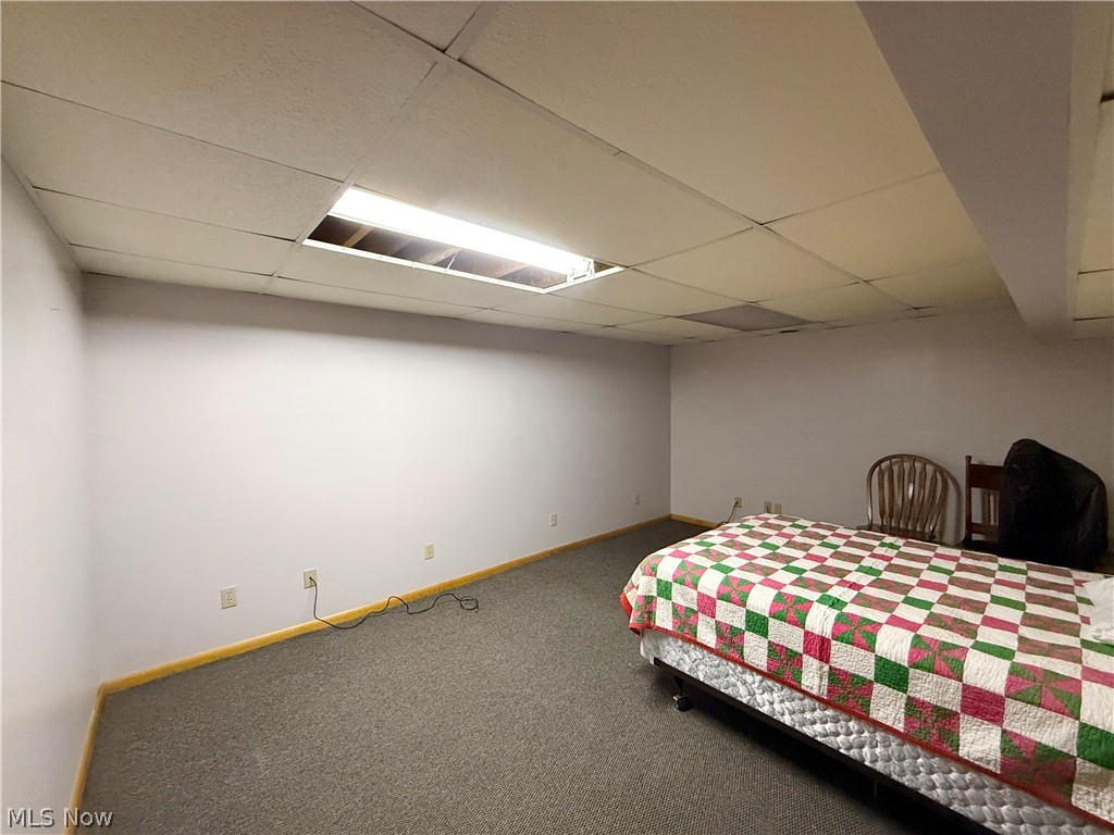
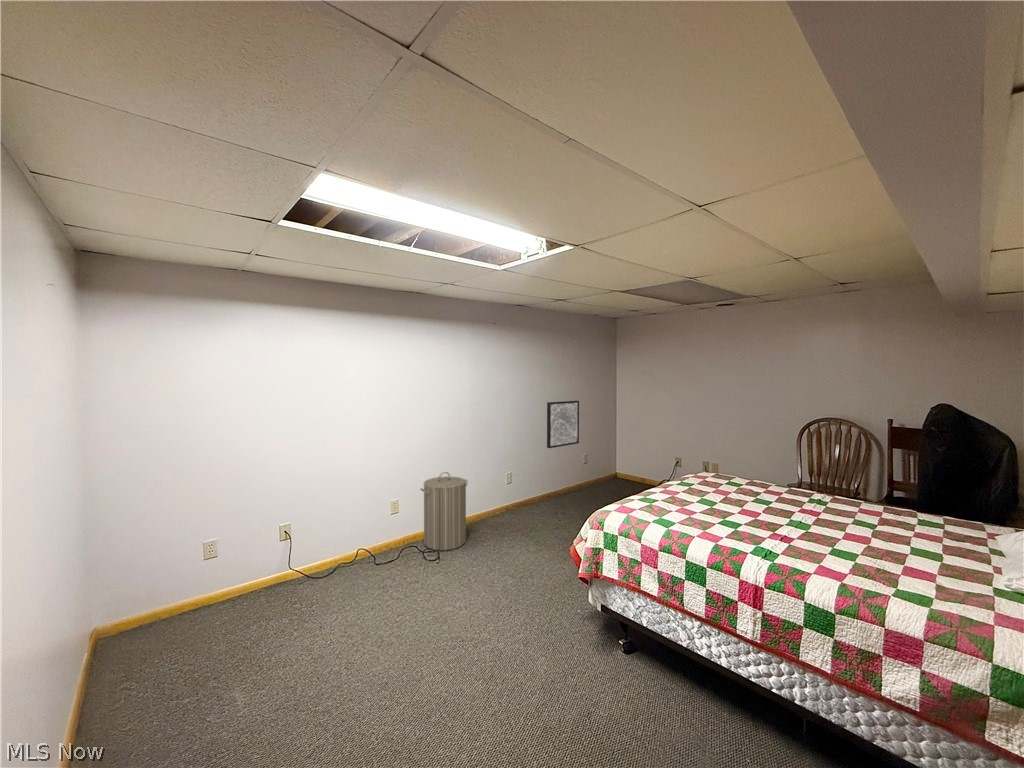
+ laundry hamper [419,471,469,552]
+ wall art [546,400,580,449]
